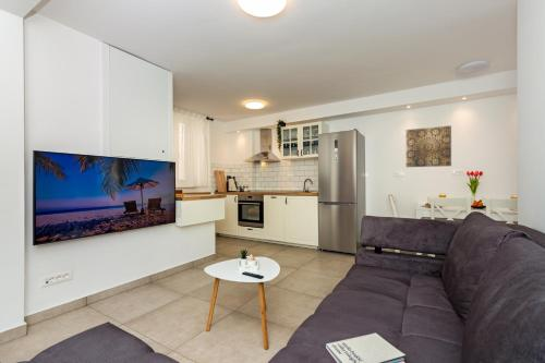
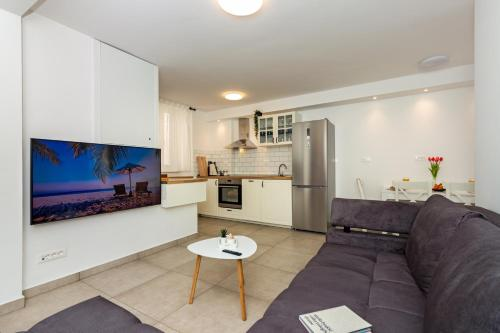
- wall art [405,124,452,168]
